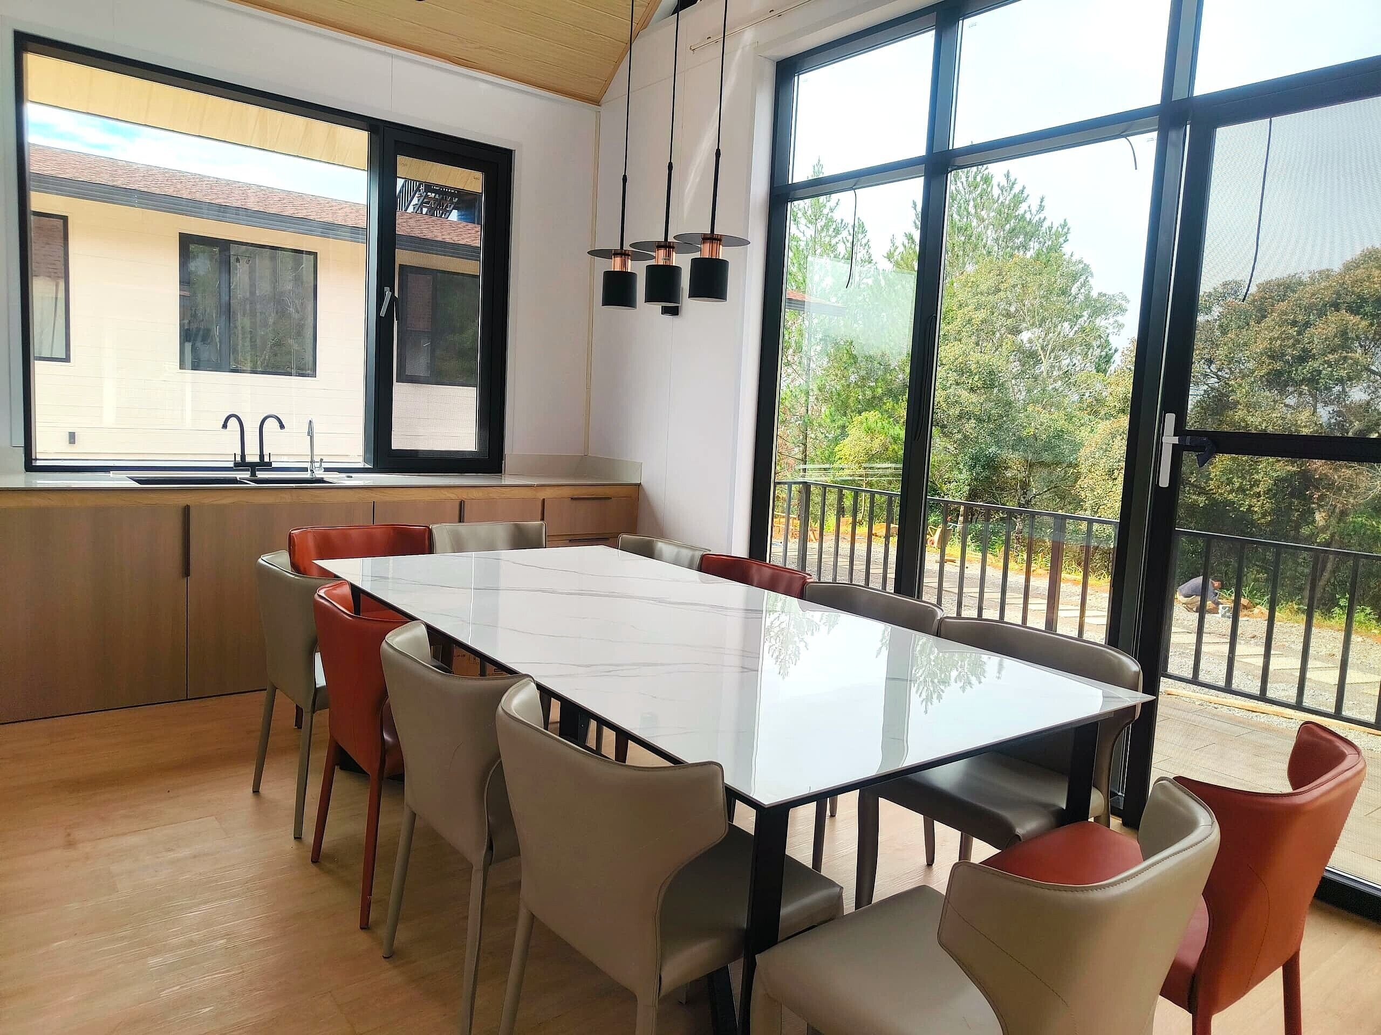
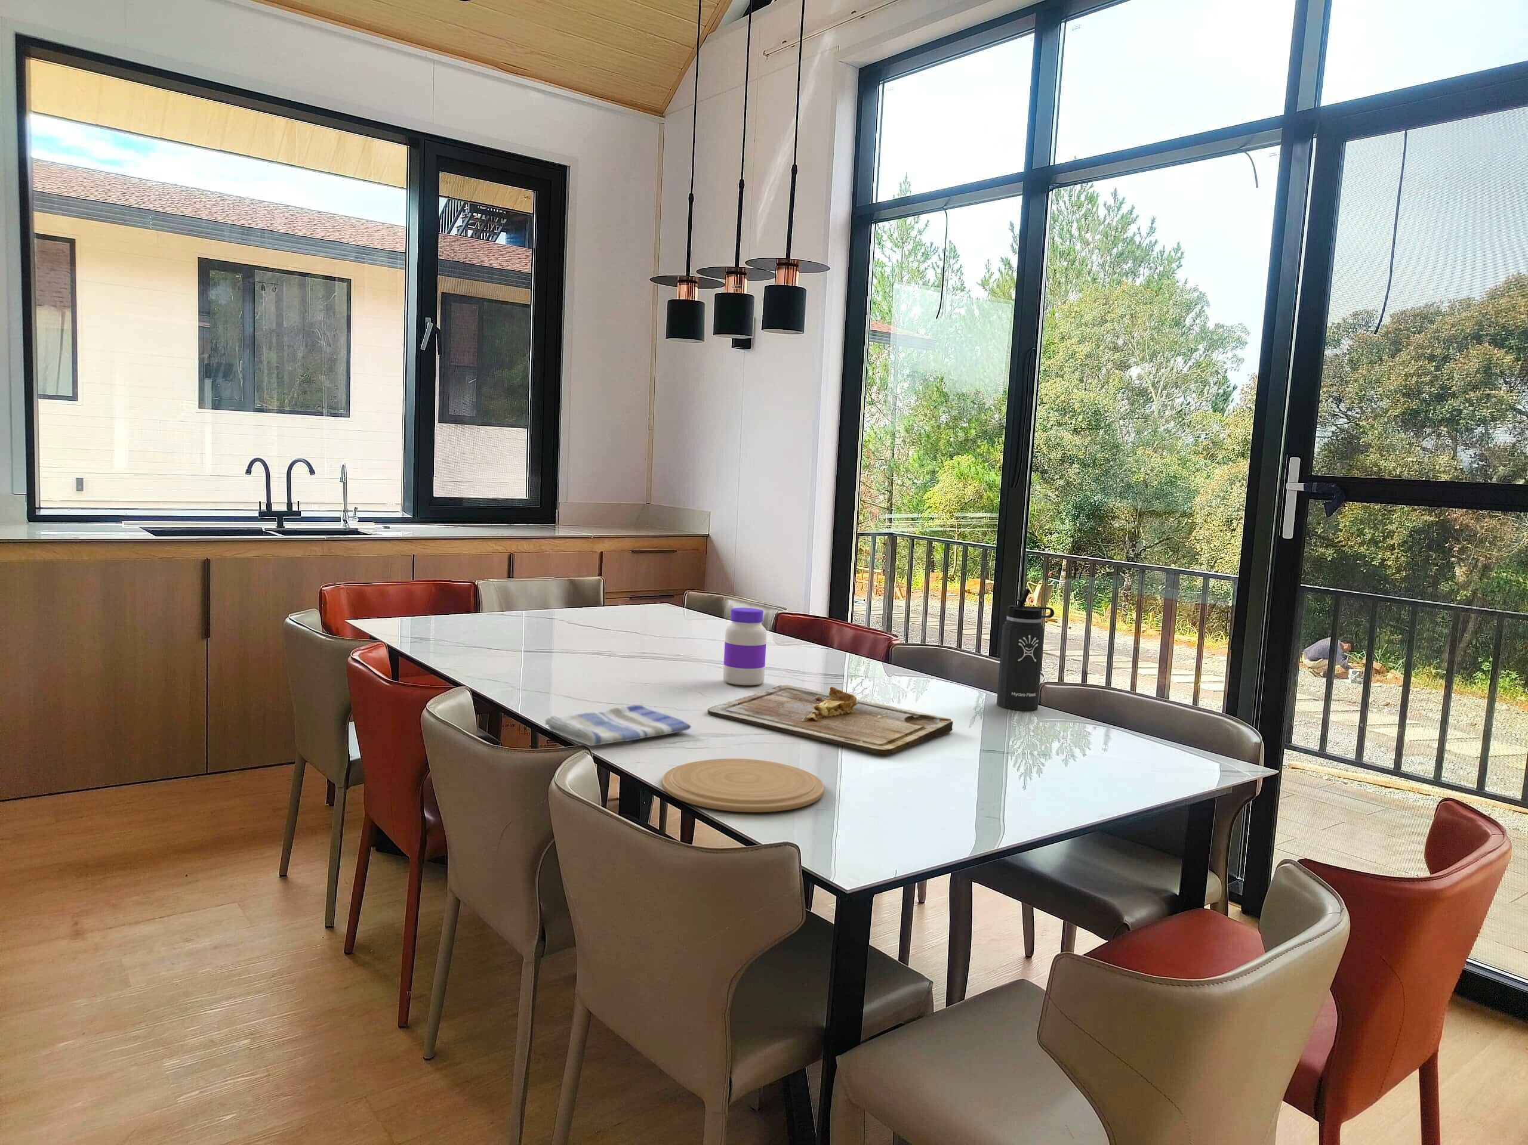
+ cutting board [706,684,953,754]
+ jar [723,607,766,686]
+ dish towel [544,705,692,747]
+ thermos bottle [996,588,1055,711]
+ plate [662,758,825,813]
